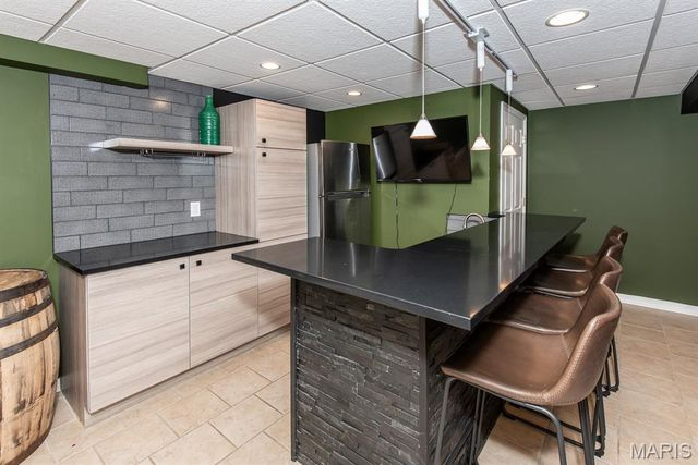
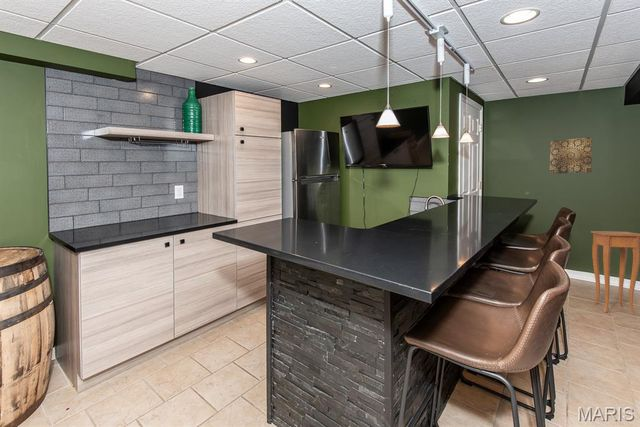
+ wall art [549,136,593,175]
+ side table [590,230,640,315]
